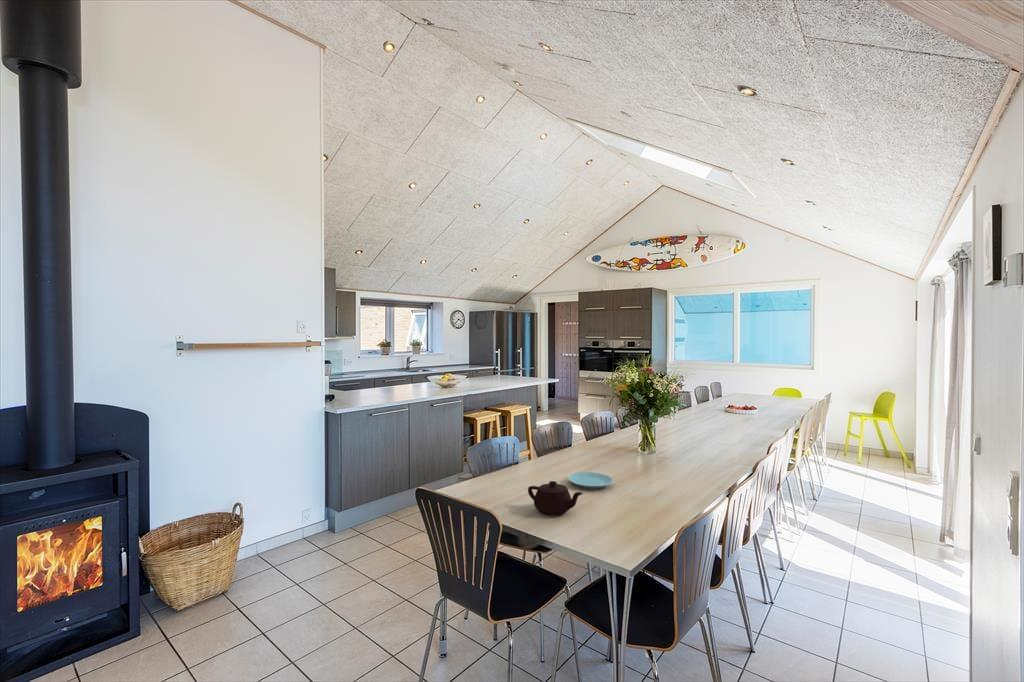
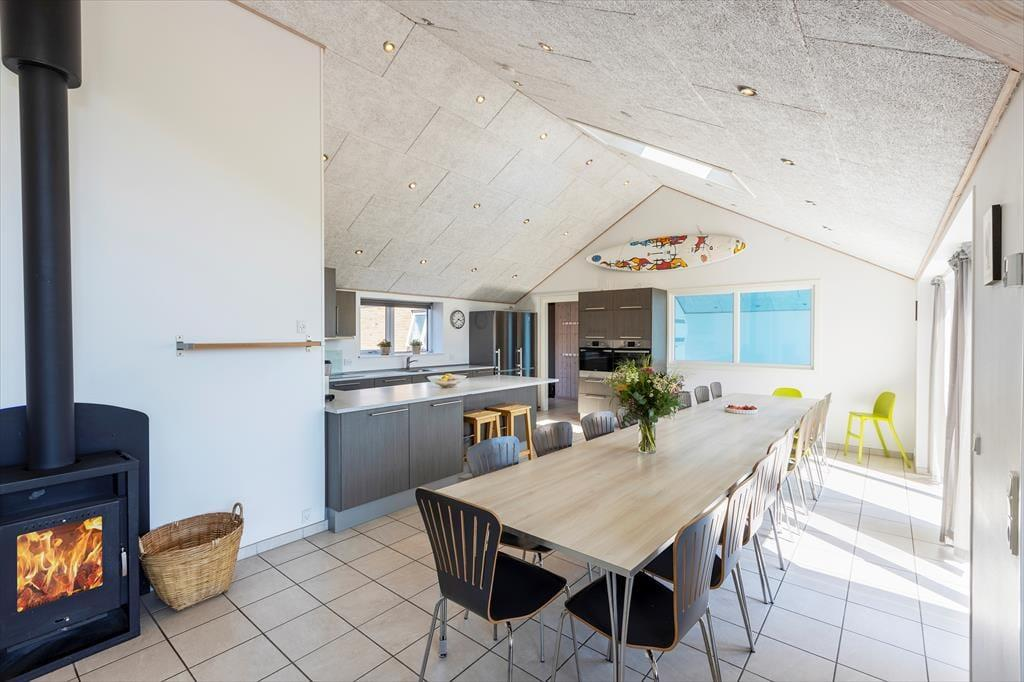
- plate [567,471,614,489]
- teapot [527,480,584,517]
